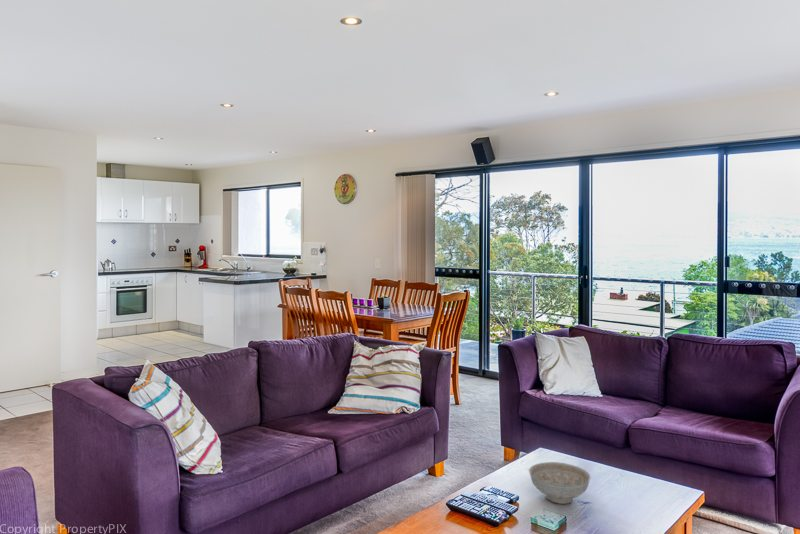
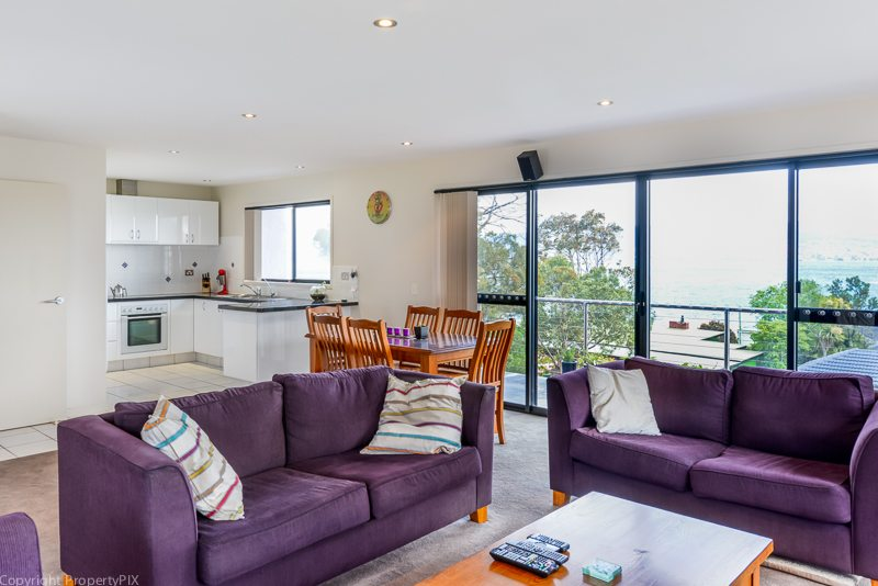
- decorative bowl [528,461,591,505]
